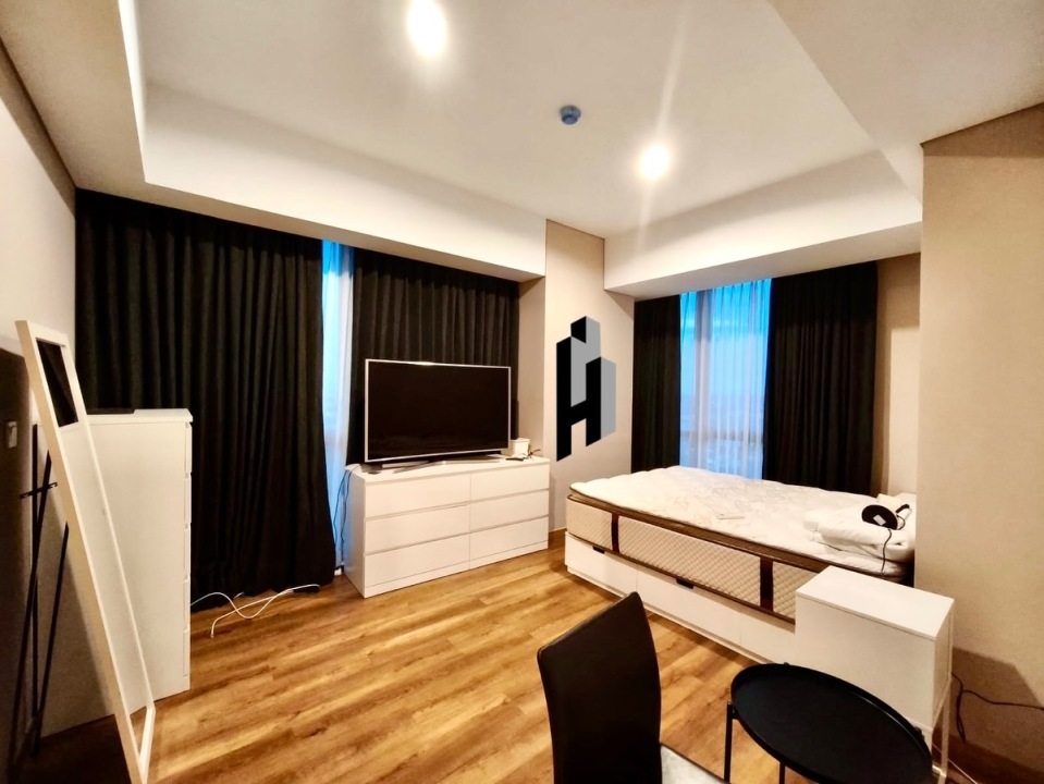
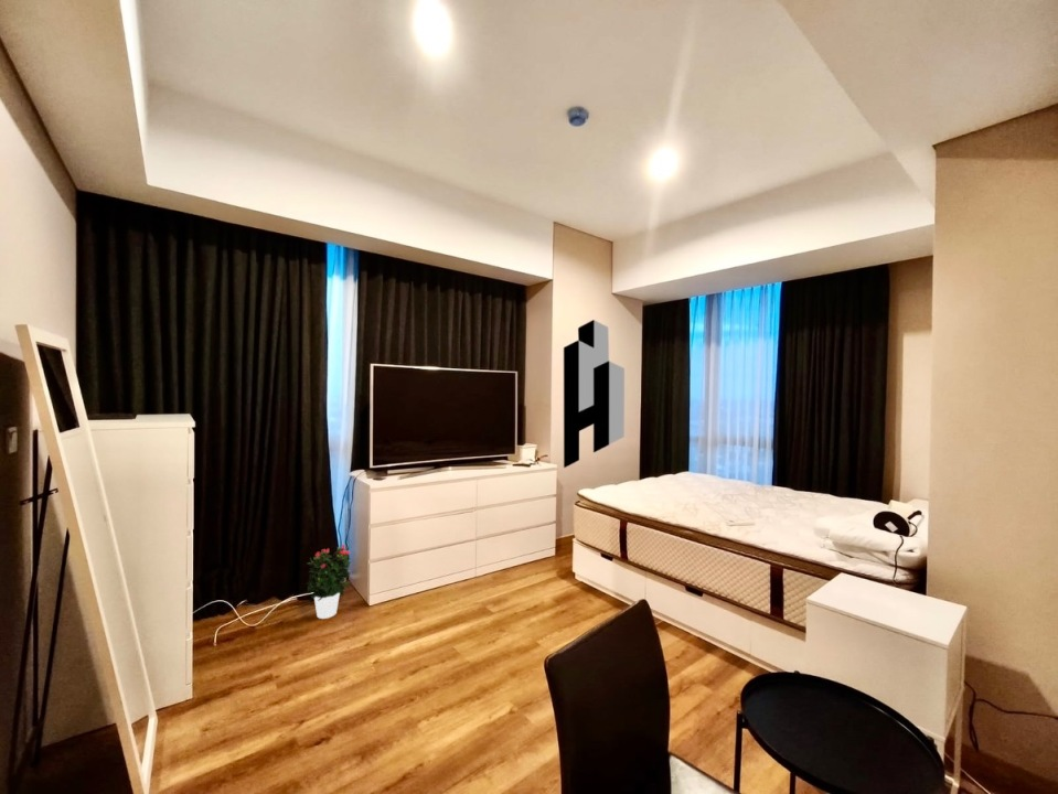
+ potted flower [306,544,353,620]
